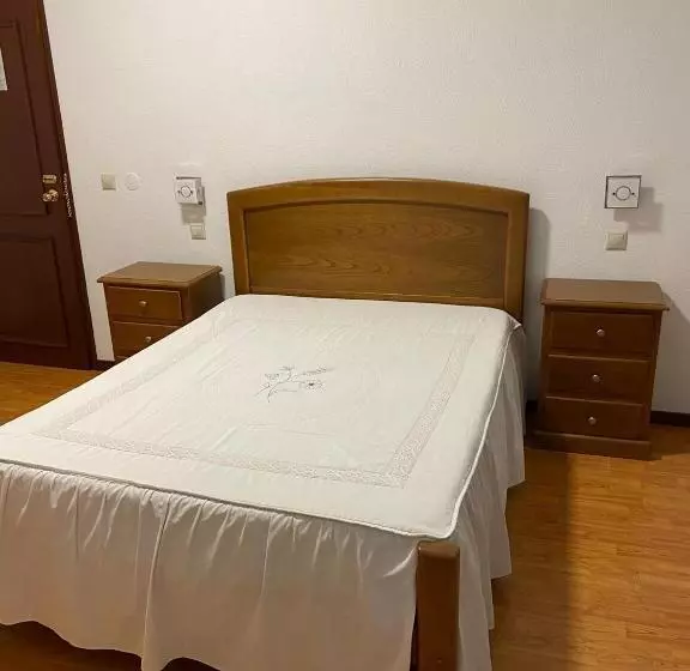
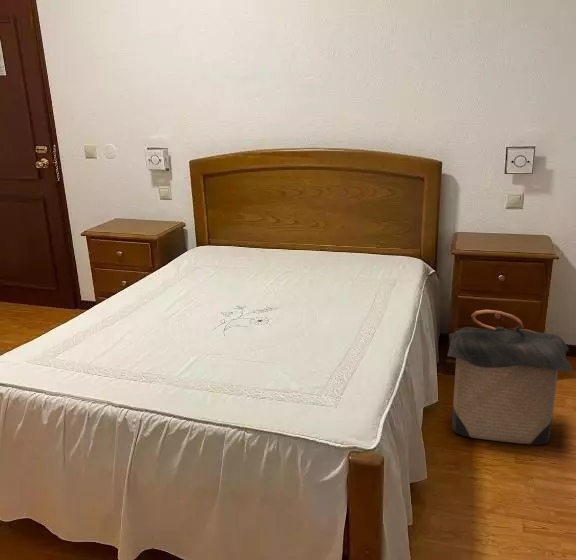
+ laundry hamper [447,309,574,446]
